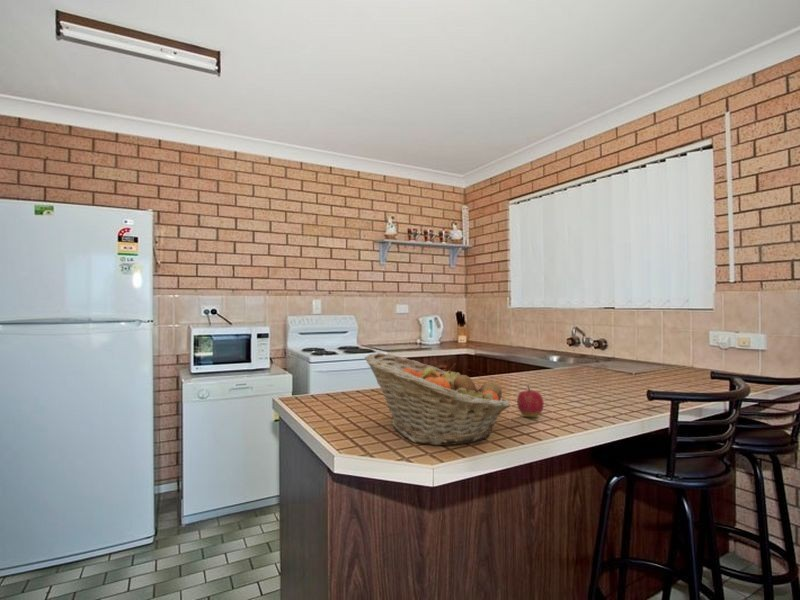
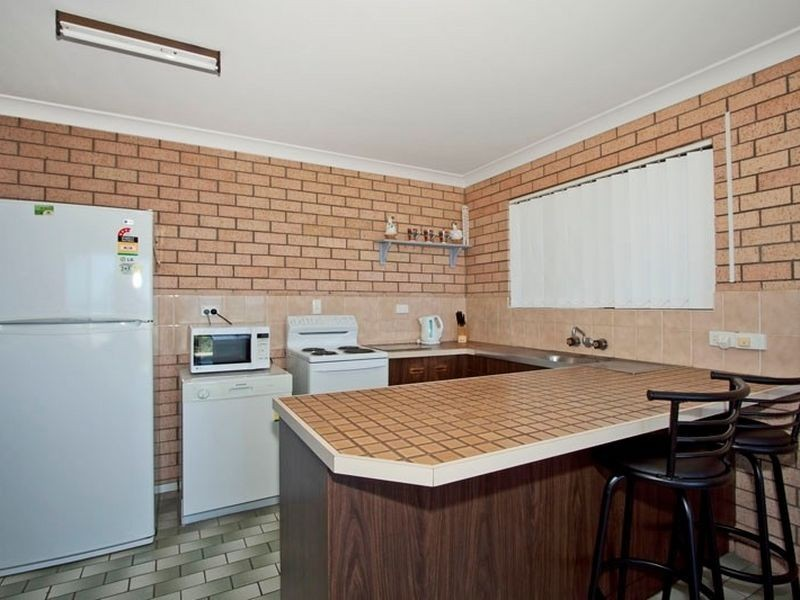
- fruit basket [364,352,511,446]
- apple [516,385,545,418]
